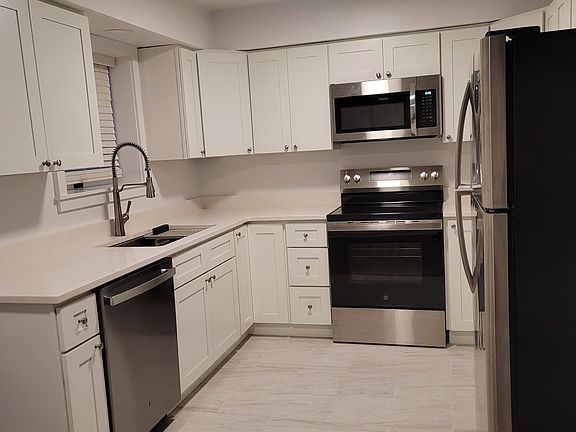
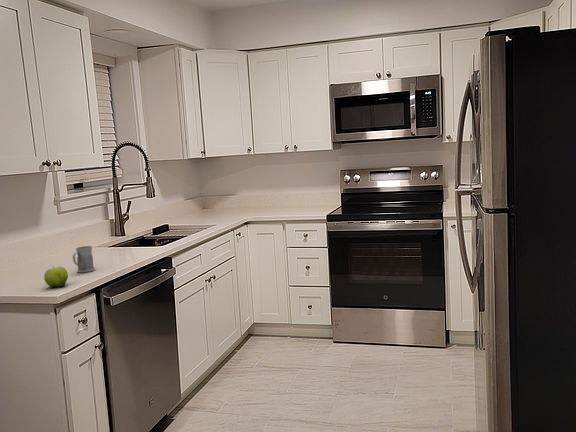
+ fruit [43,266,69,288]
+ mug [72,245,96,274]
